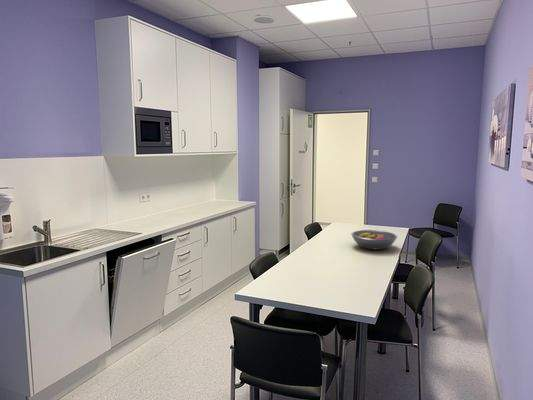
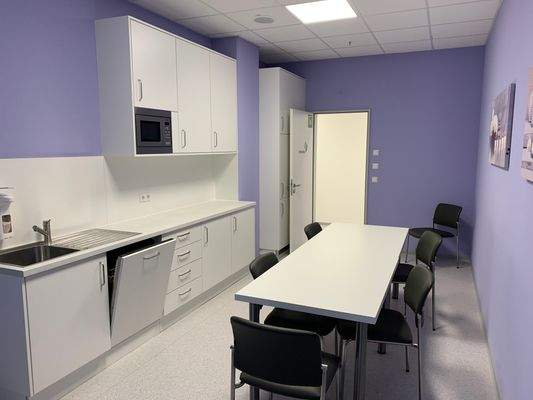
- fruit bowl [350,229,398,250]
